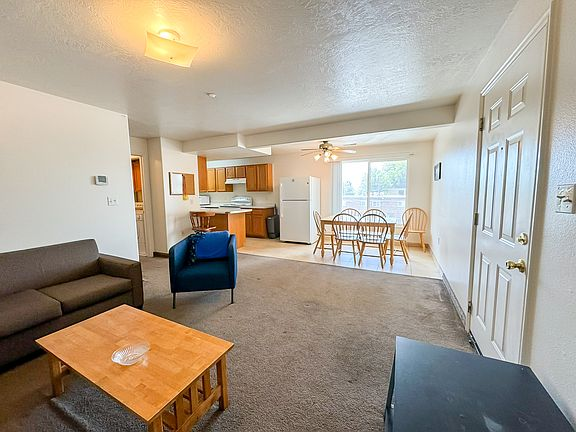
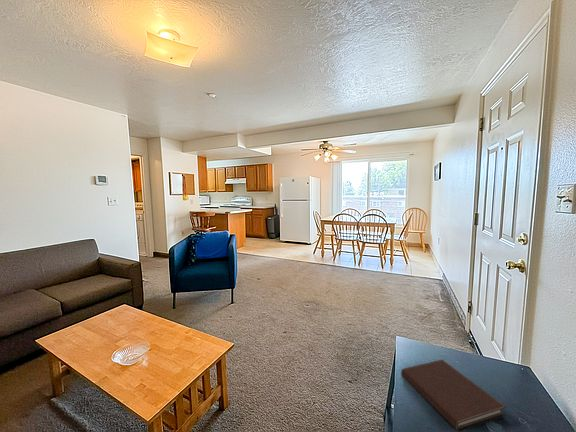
+ notebook [400,359,508,432]
